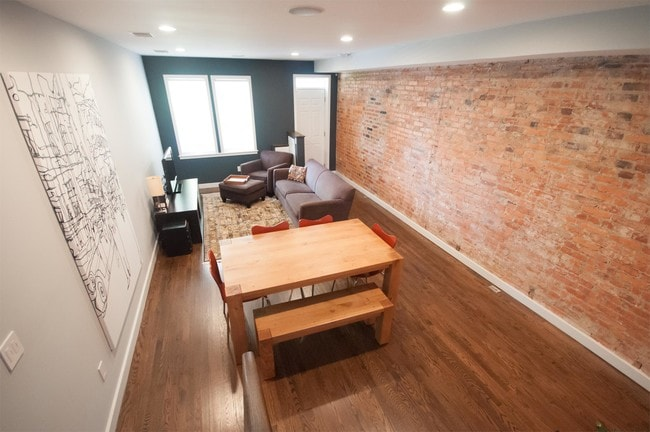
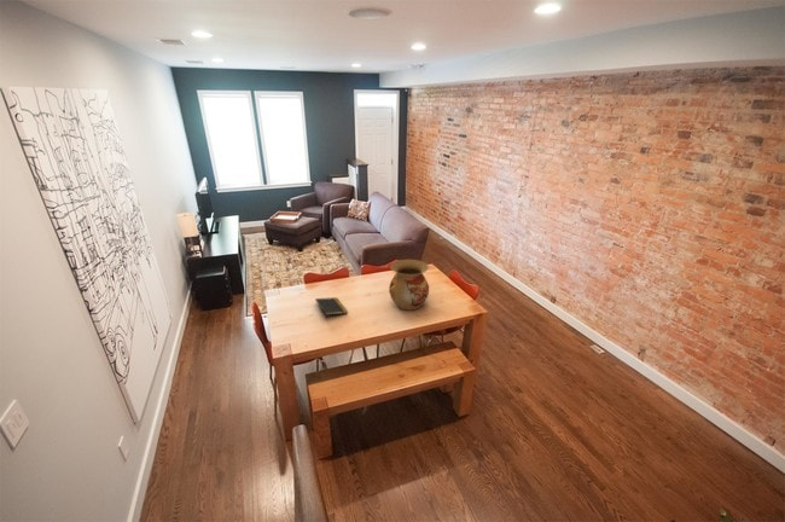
+ notepad [314,296,349,320]
+ vase [388,259,430,311]
